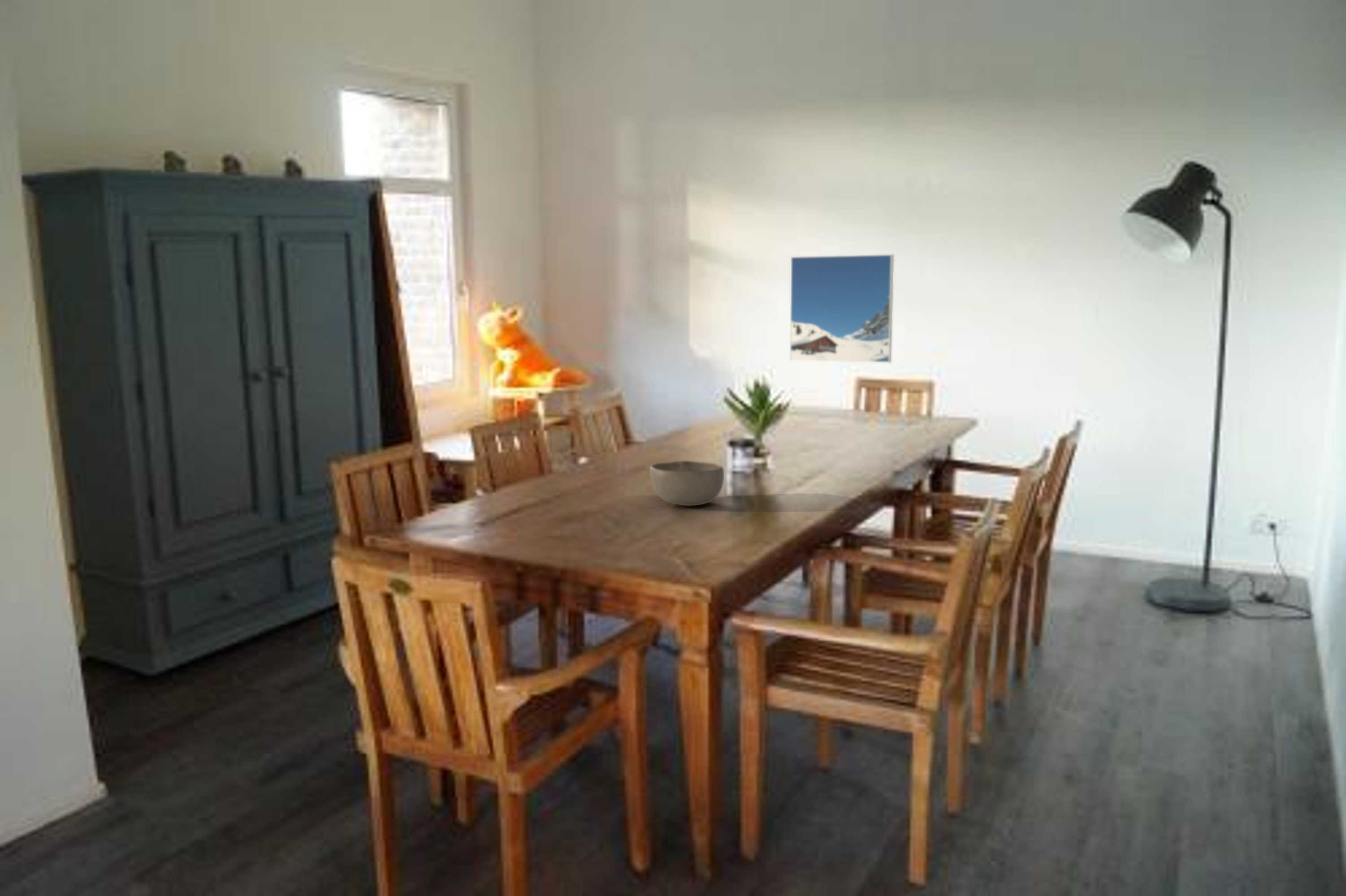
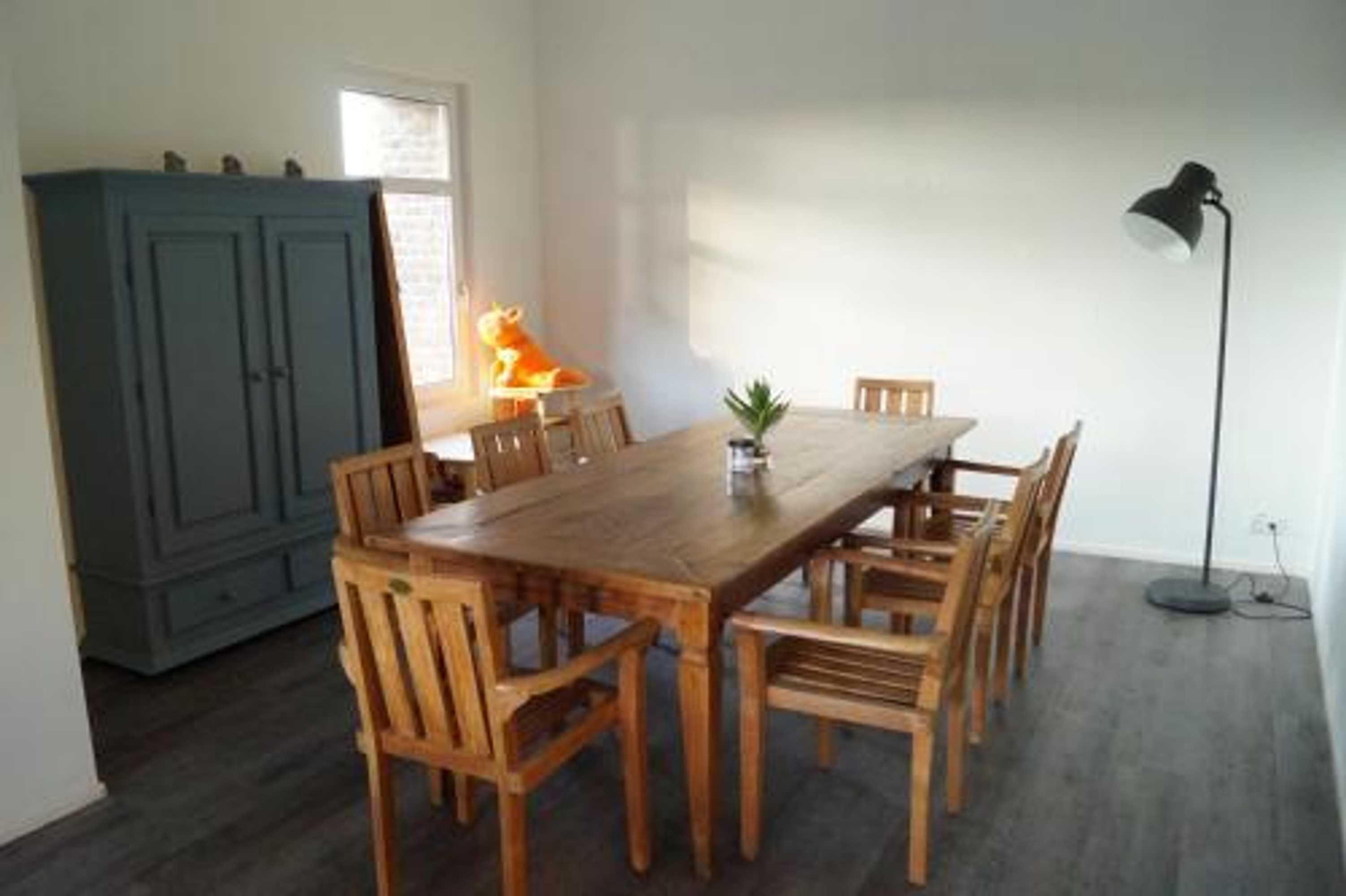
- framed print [789,254,894,363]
- bowl [649,460,725,506]
